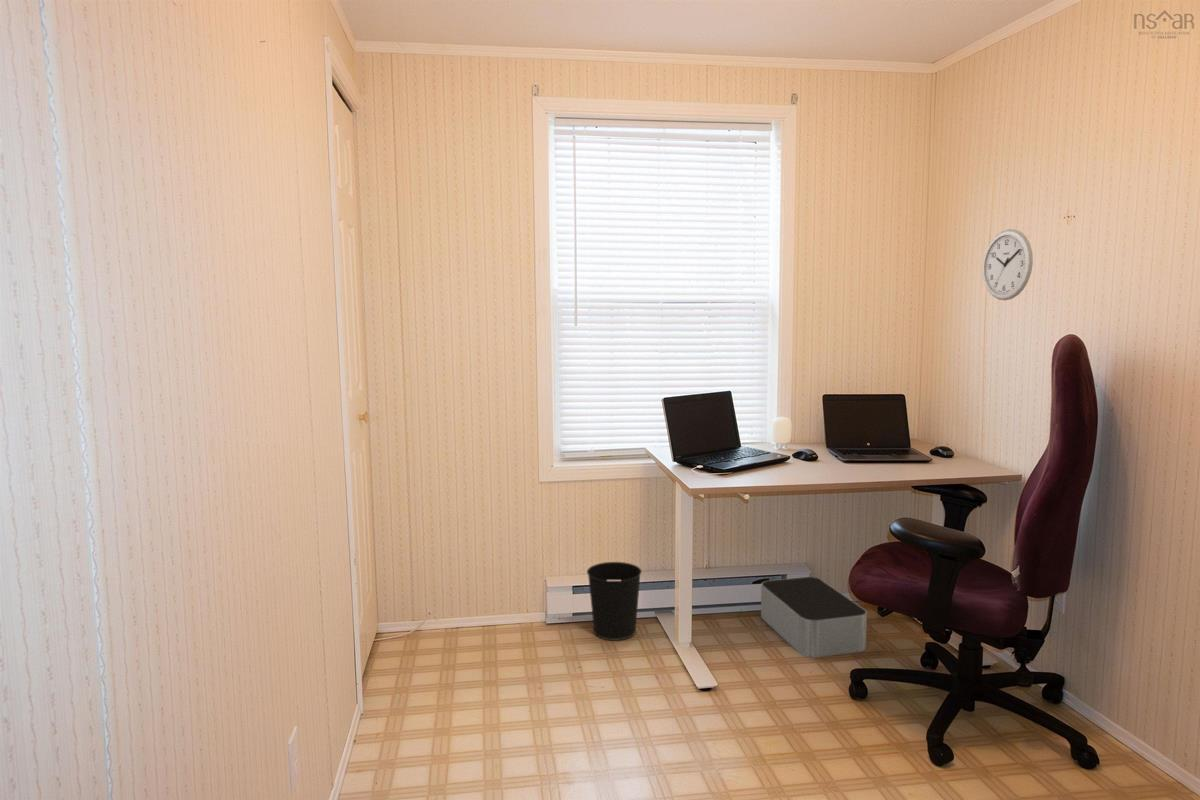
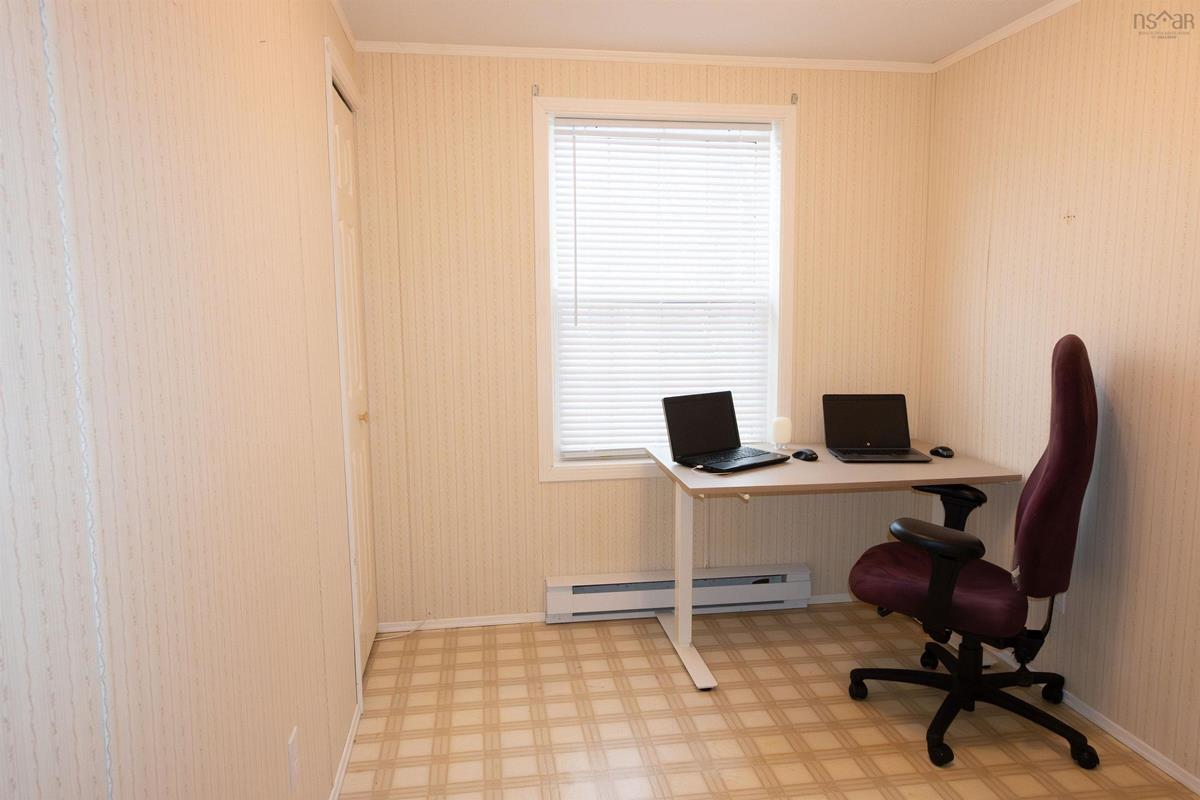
- wastebasket [586,561,643,642]
- wall clock [982,228,1034,301]
- storage bin [760,576,868,659]
